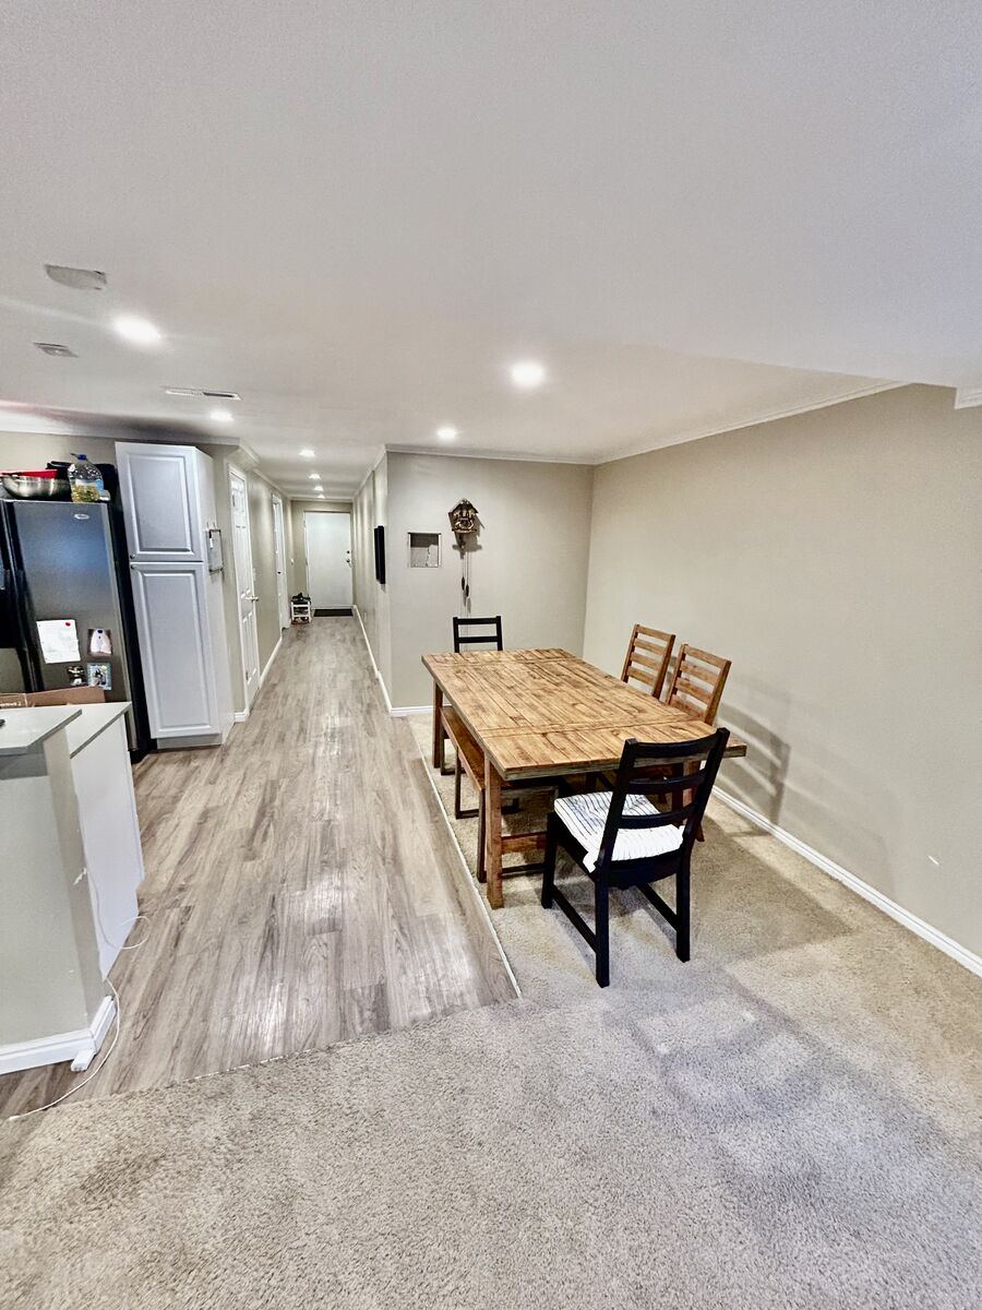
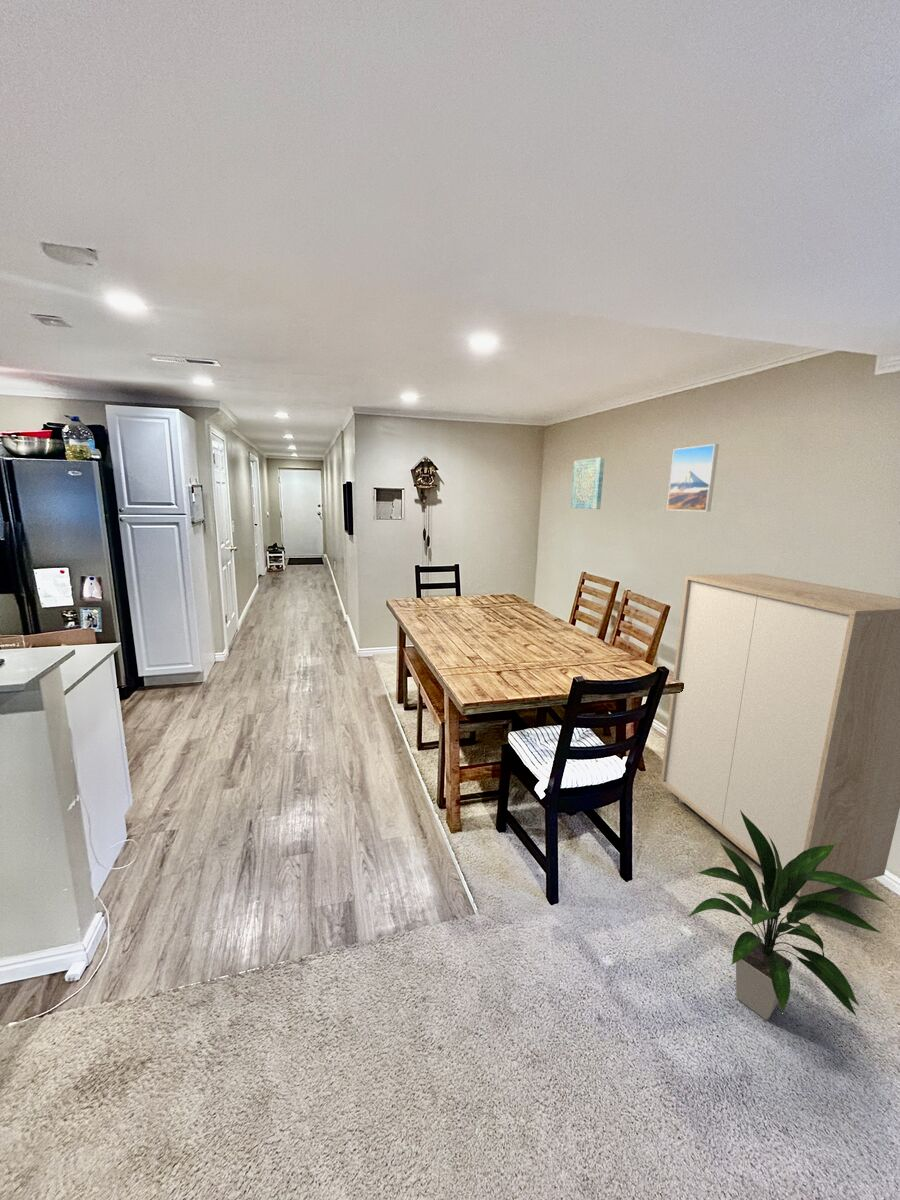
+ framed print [666,443,720,512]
+ wall art [570,457,605,510]
+ indoor plant [686,810,888,1021]
+ storage cabinet [659,573,900,898]
